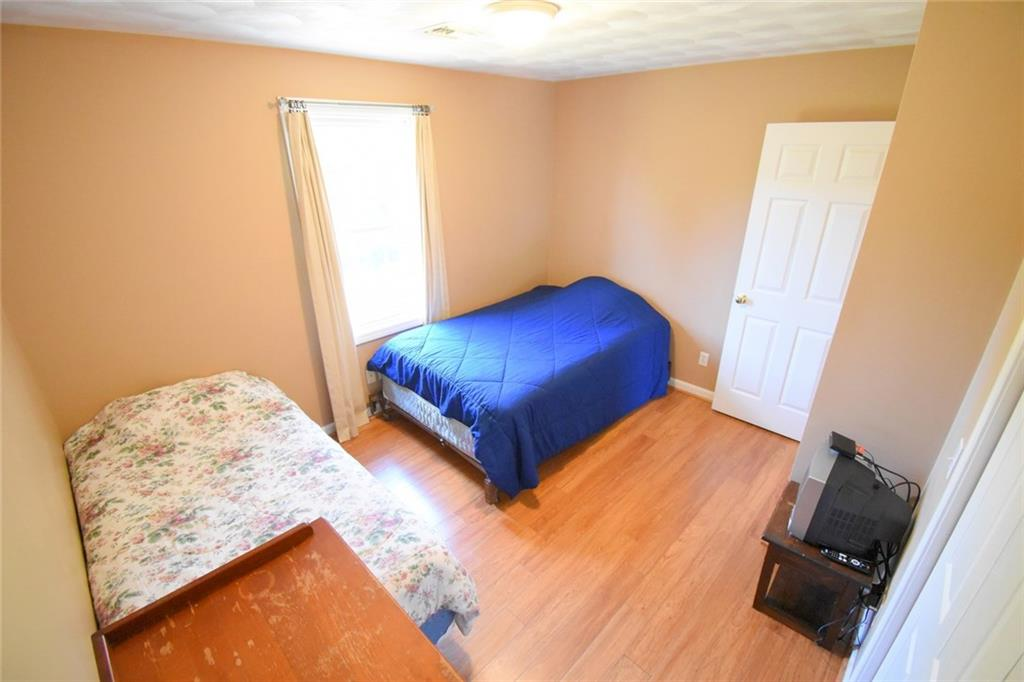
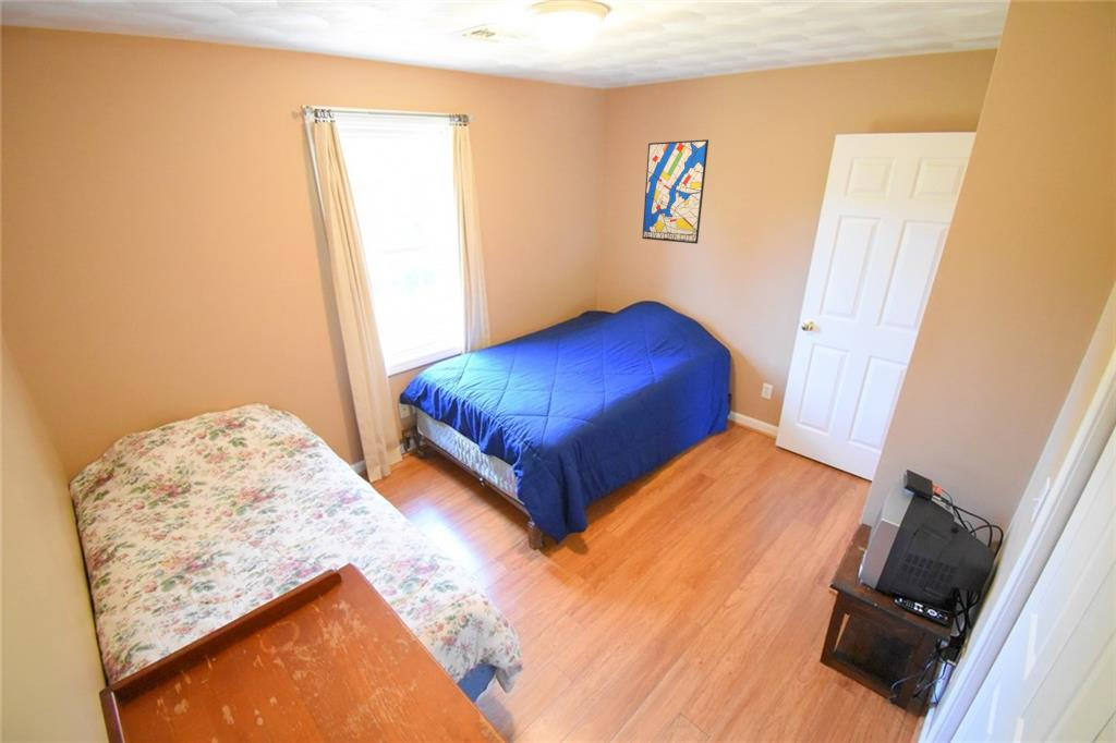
+ wall art [641,138,709,245]
